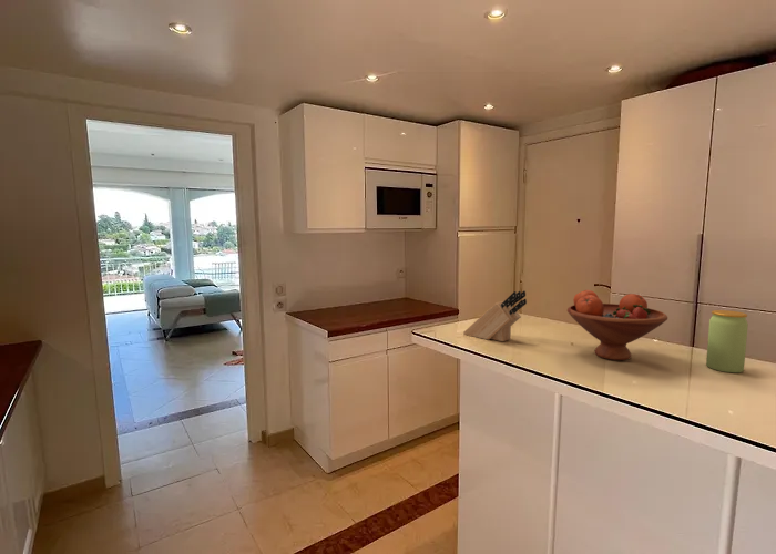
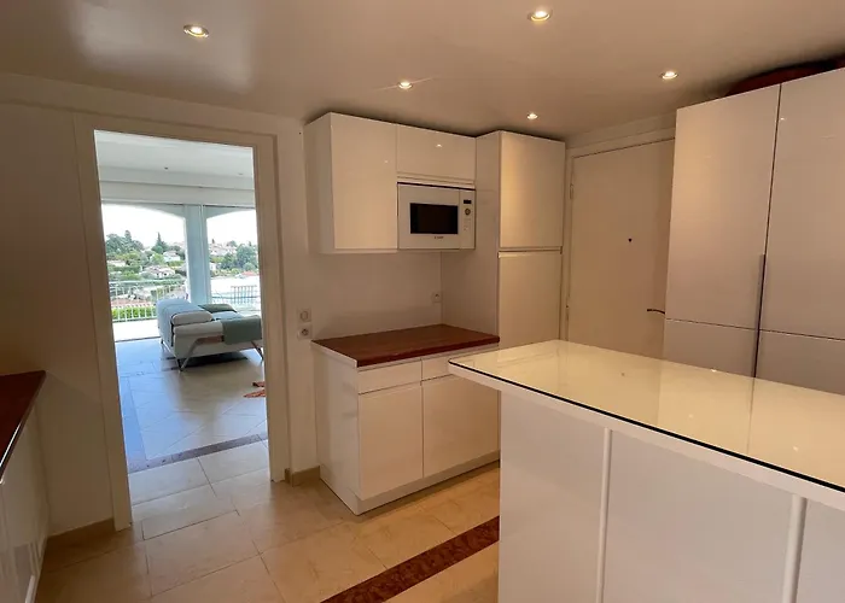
- fruit bowl [566,289,668,361]
- knife block [462,290,528,342]
- jar [705,309,749,373]
